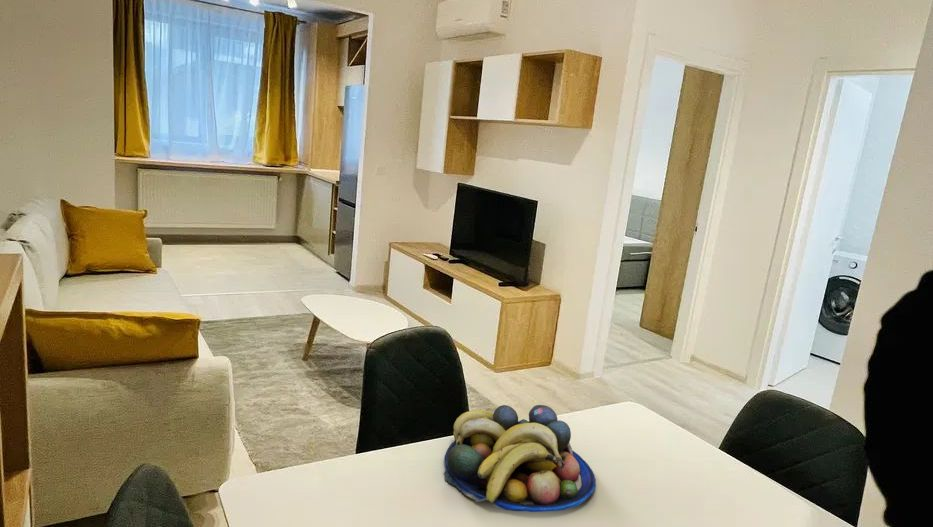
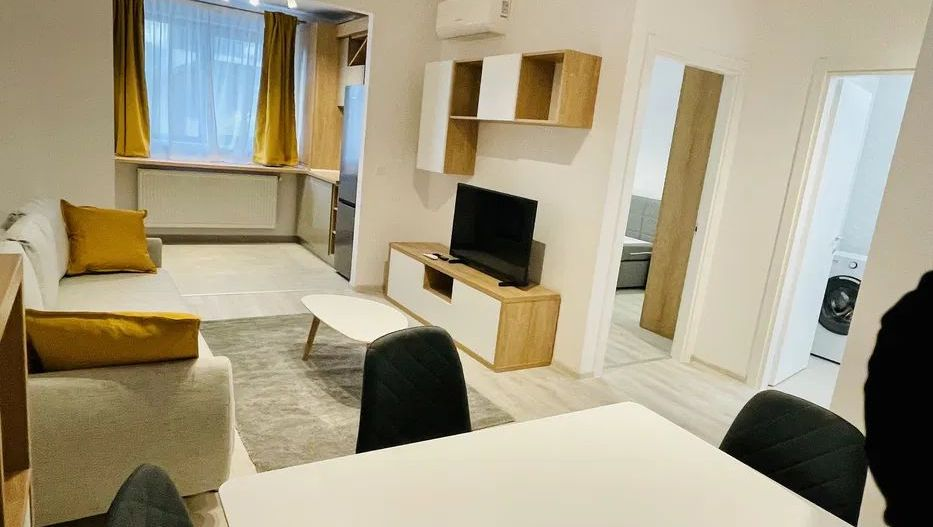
- fruit bowl [443,404,597,513]
